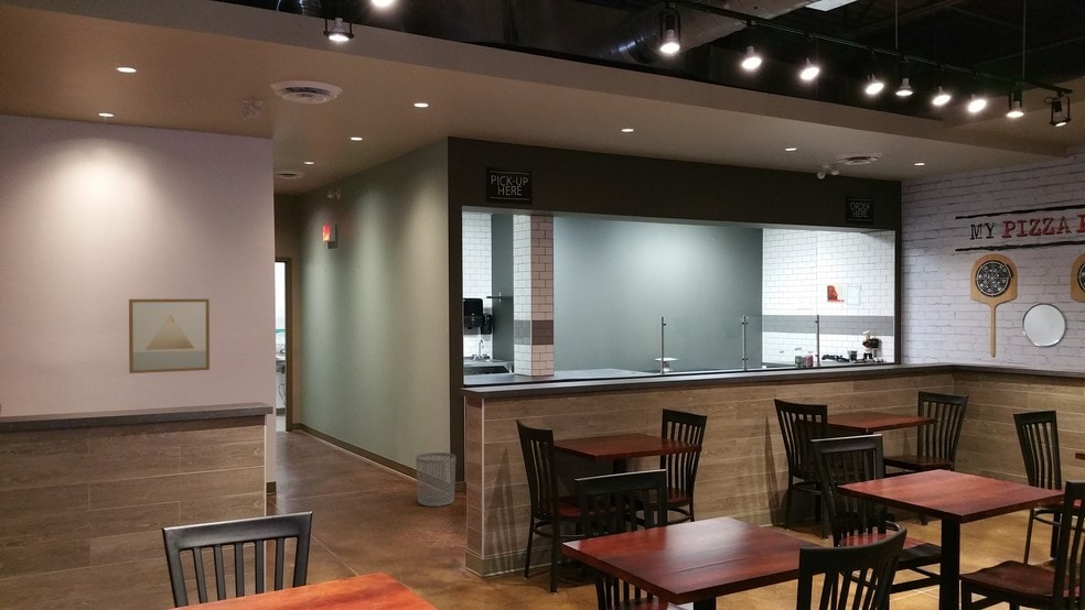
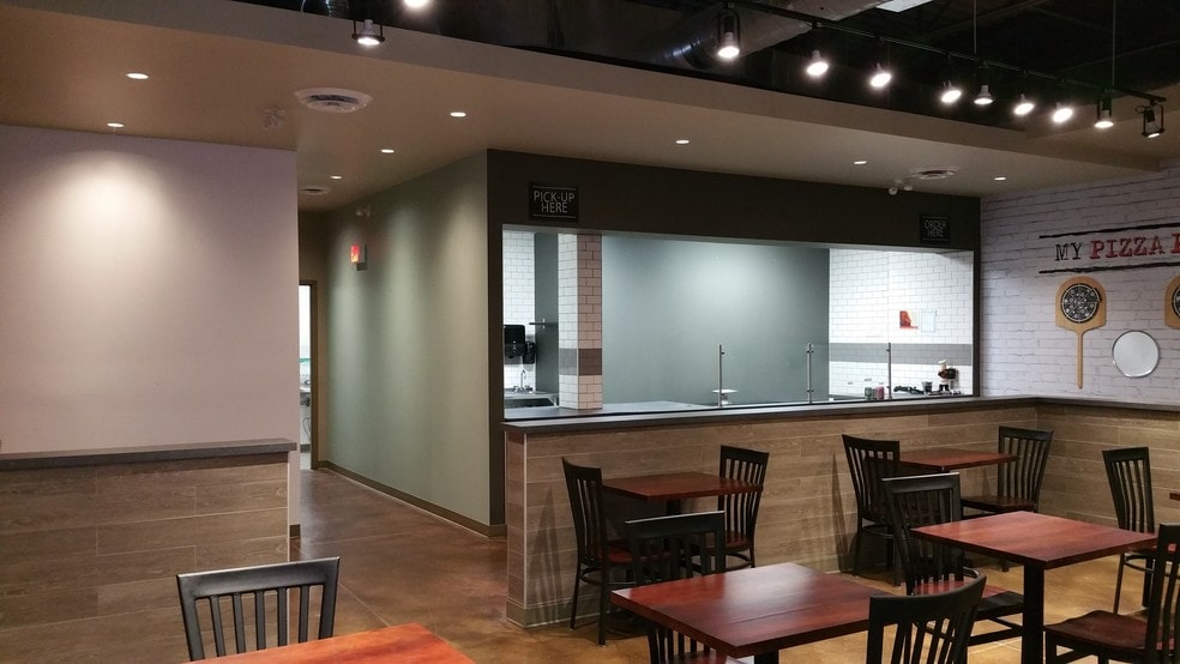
- wall art [128,298,211,374]
- waste bin [415,451,456,508]
